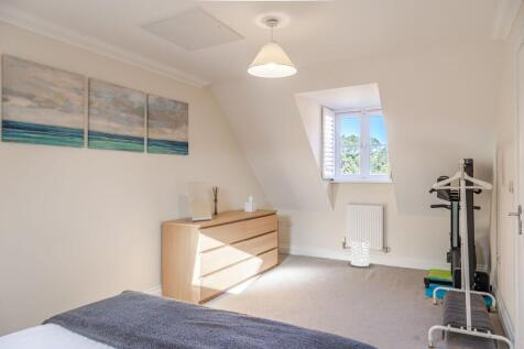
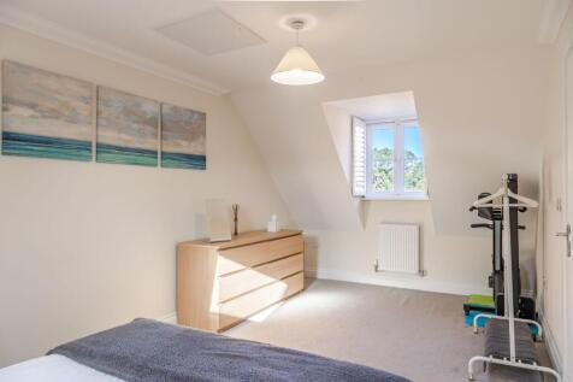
- wastebasket [350,240,370,268]
